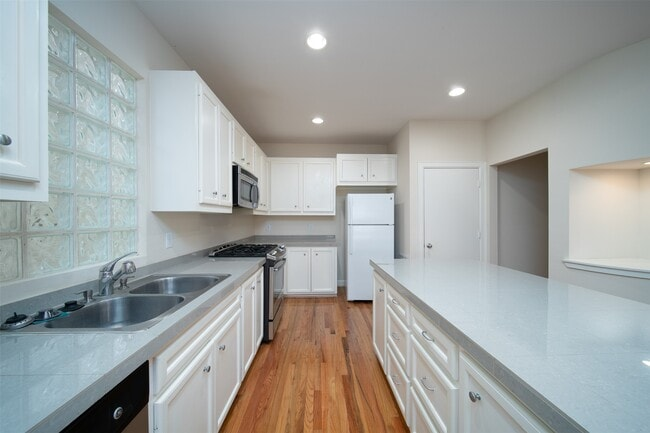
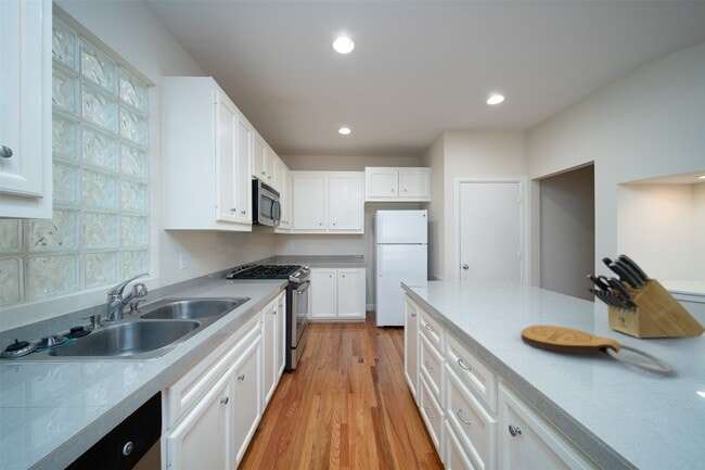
+ key chain [521,325,672,377]
+ knife block [587,253,705,340]
